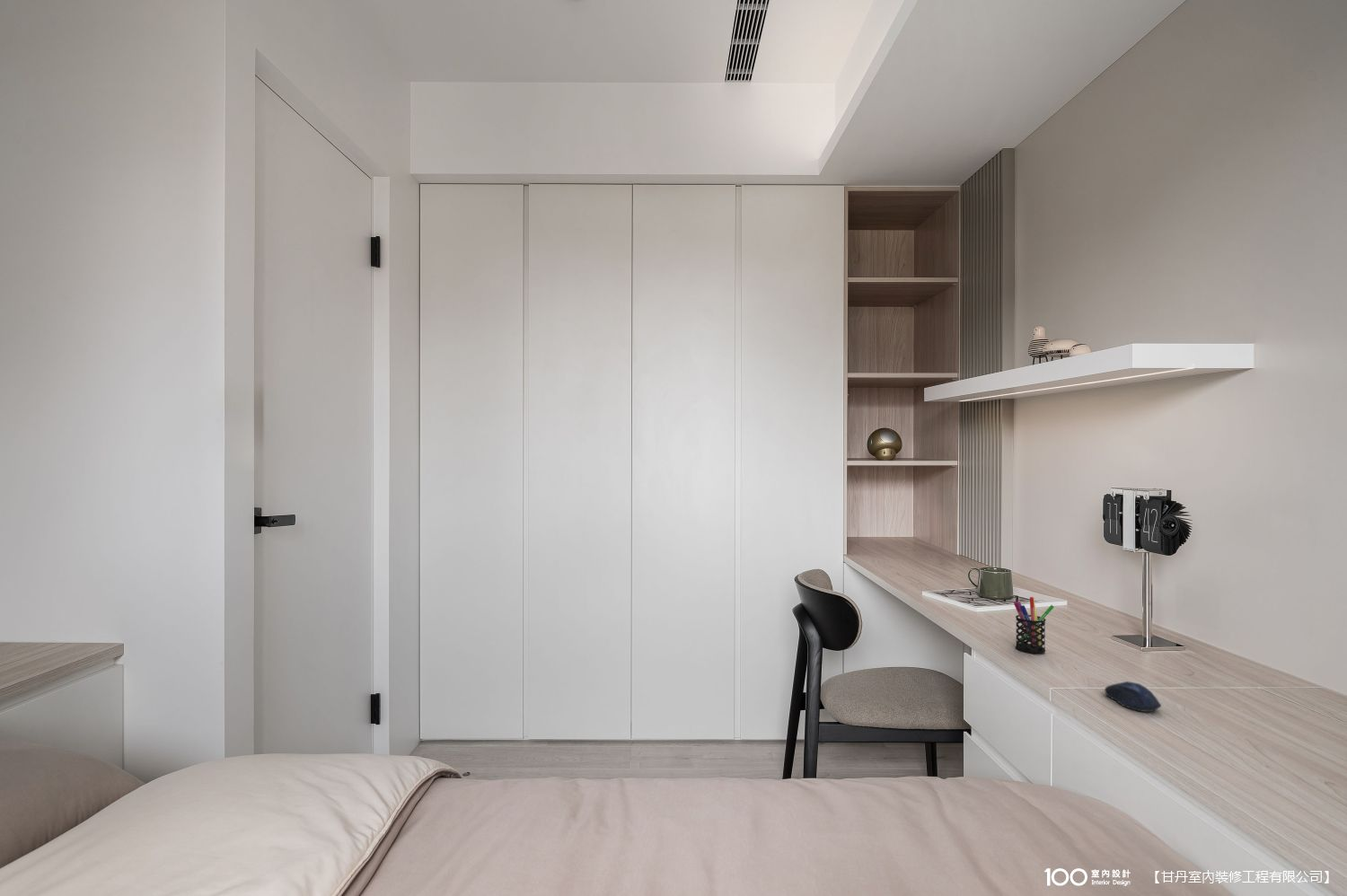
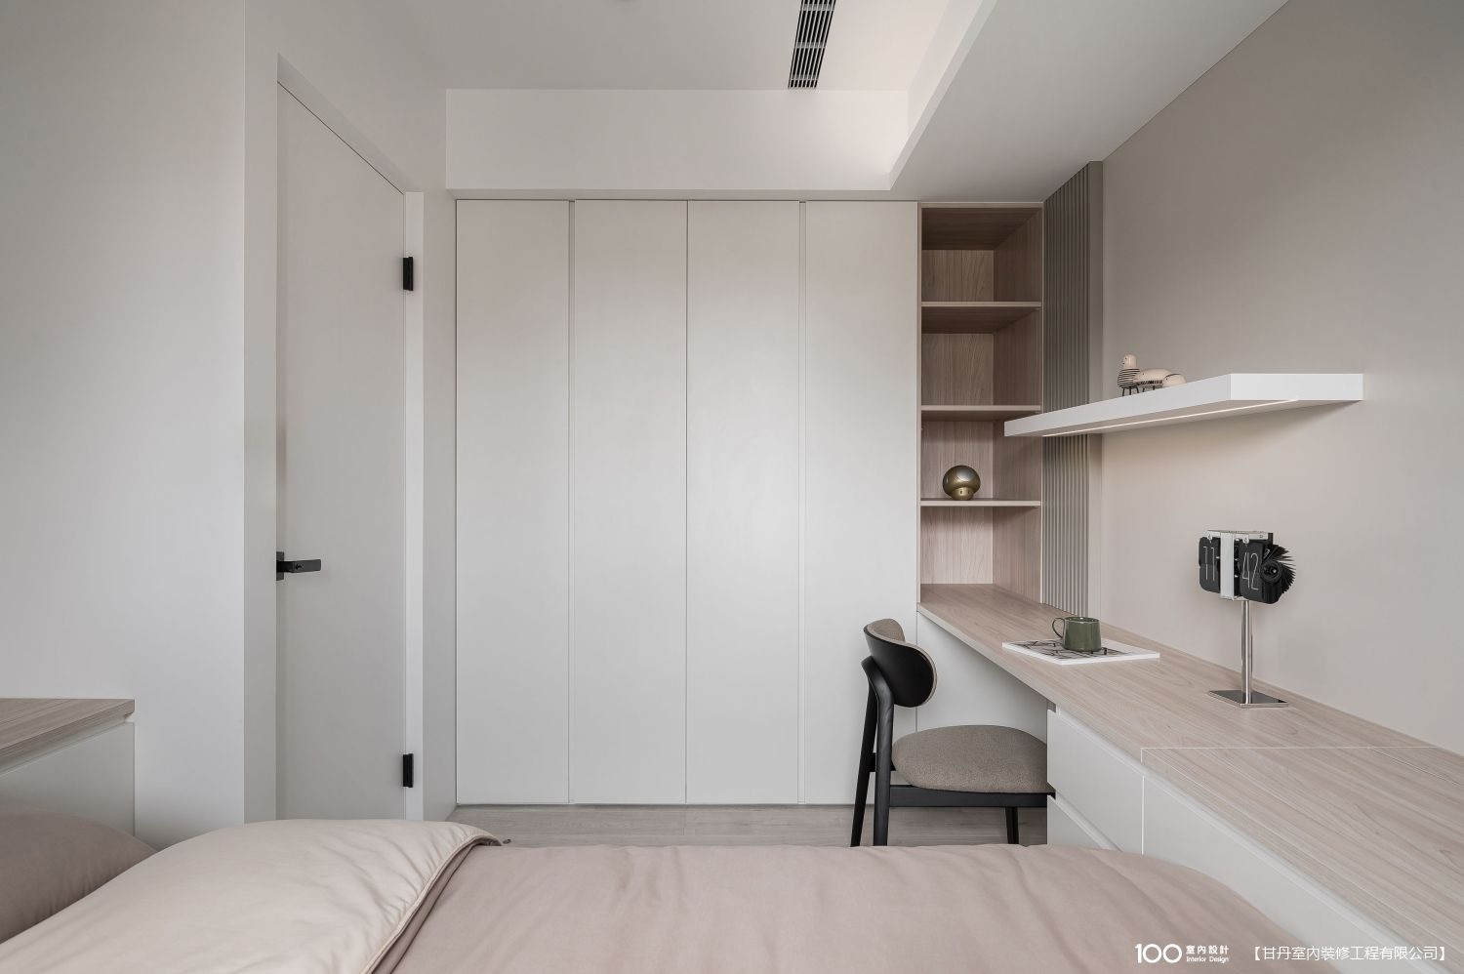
- pen holder [1013,596,1055,654]
- computer mouse [1104,681,1162,713]
